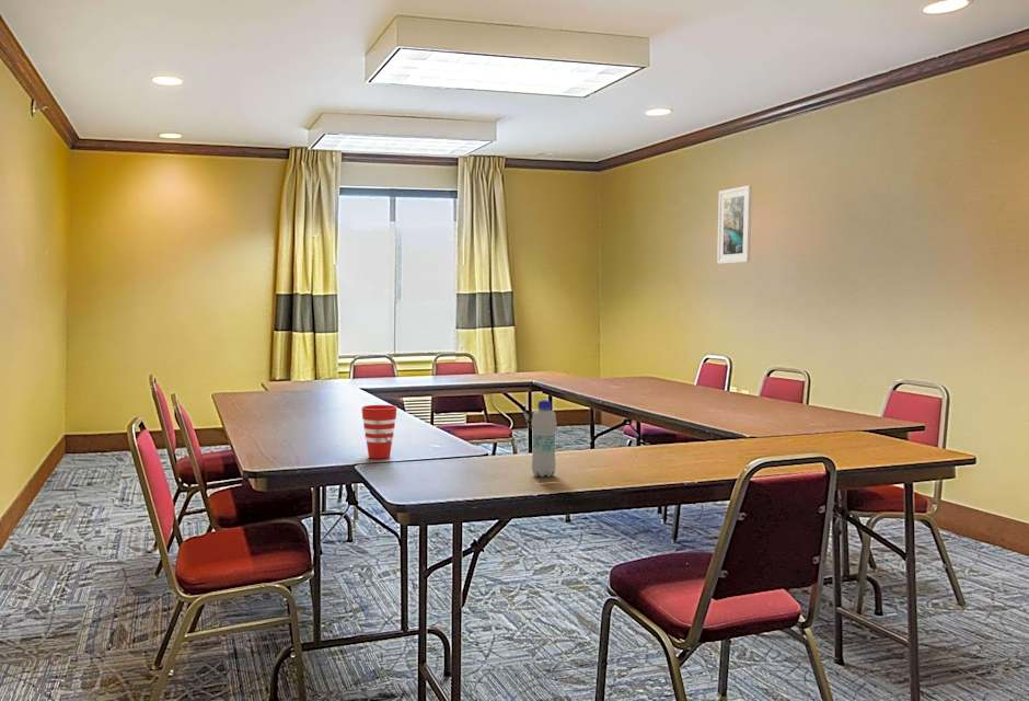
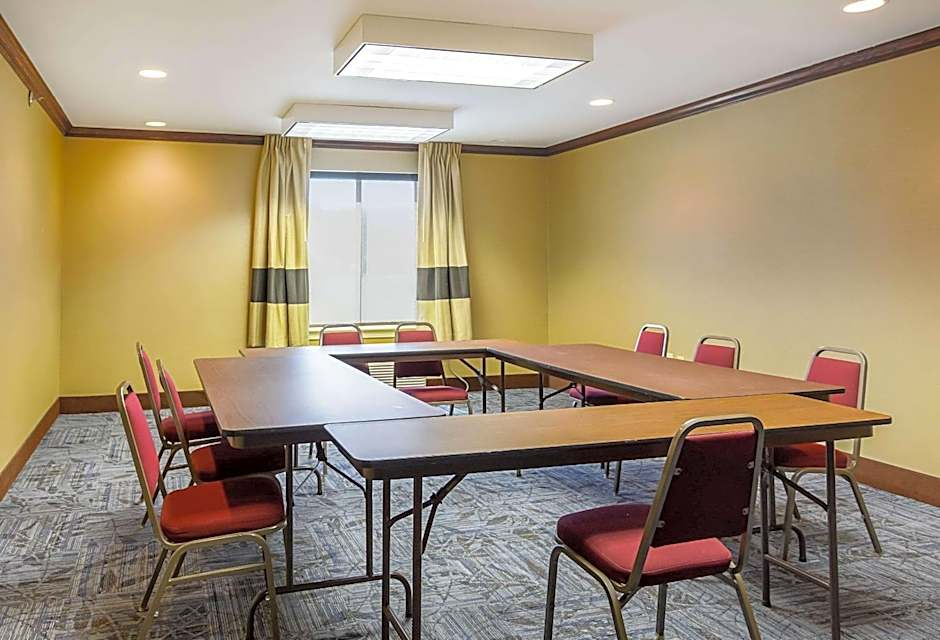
- cup [361,404,397,460]
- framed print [716,184,753,265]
- bottle [531,400,558,479]
